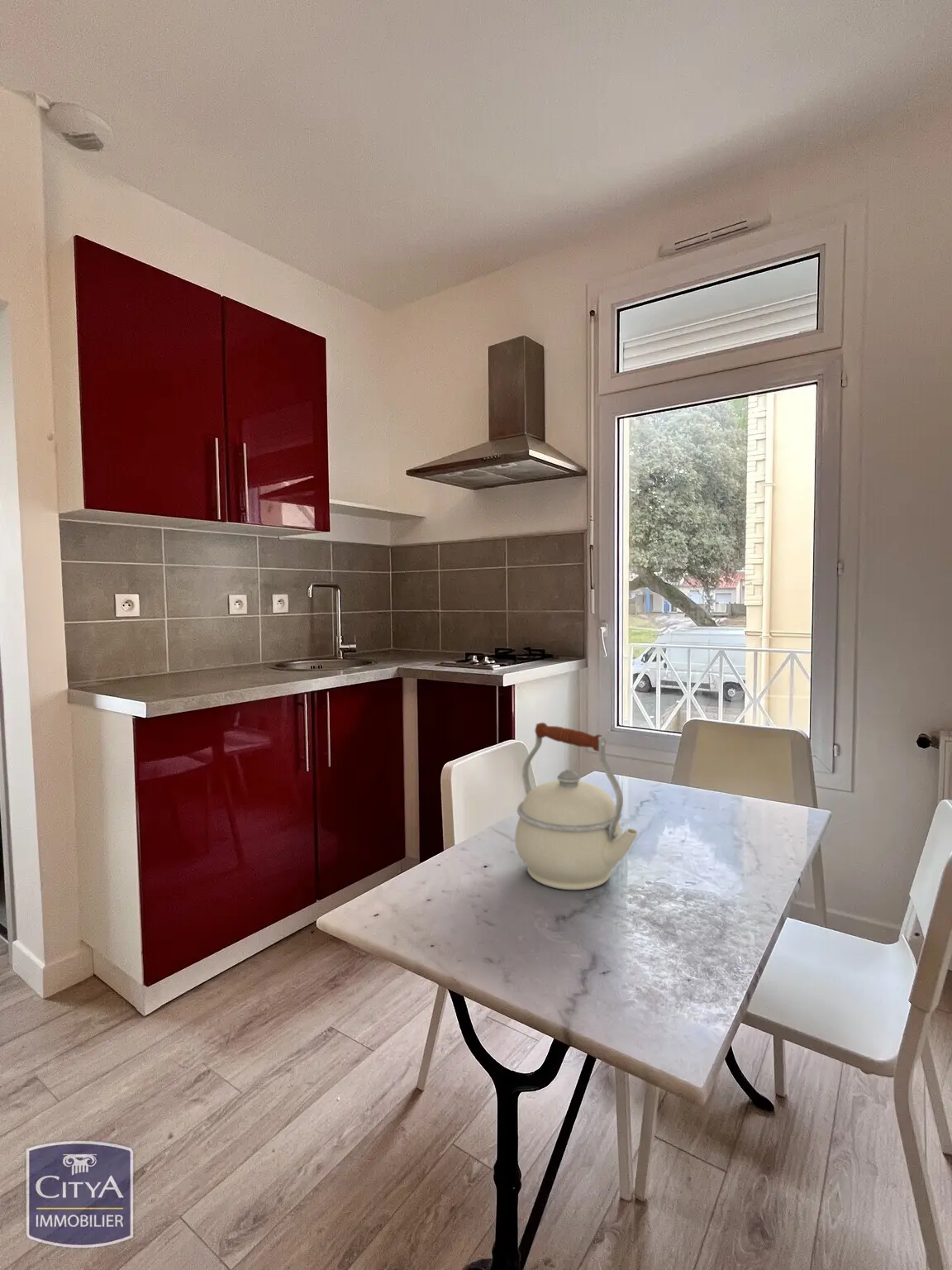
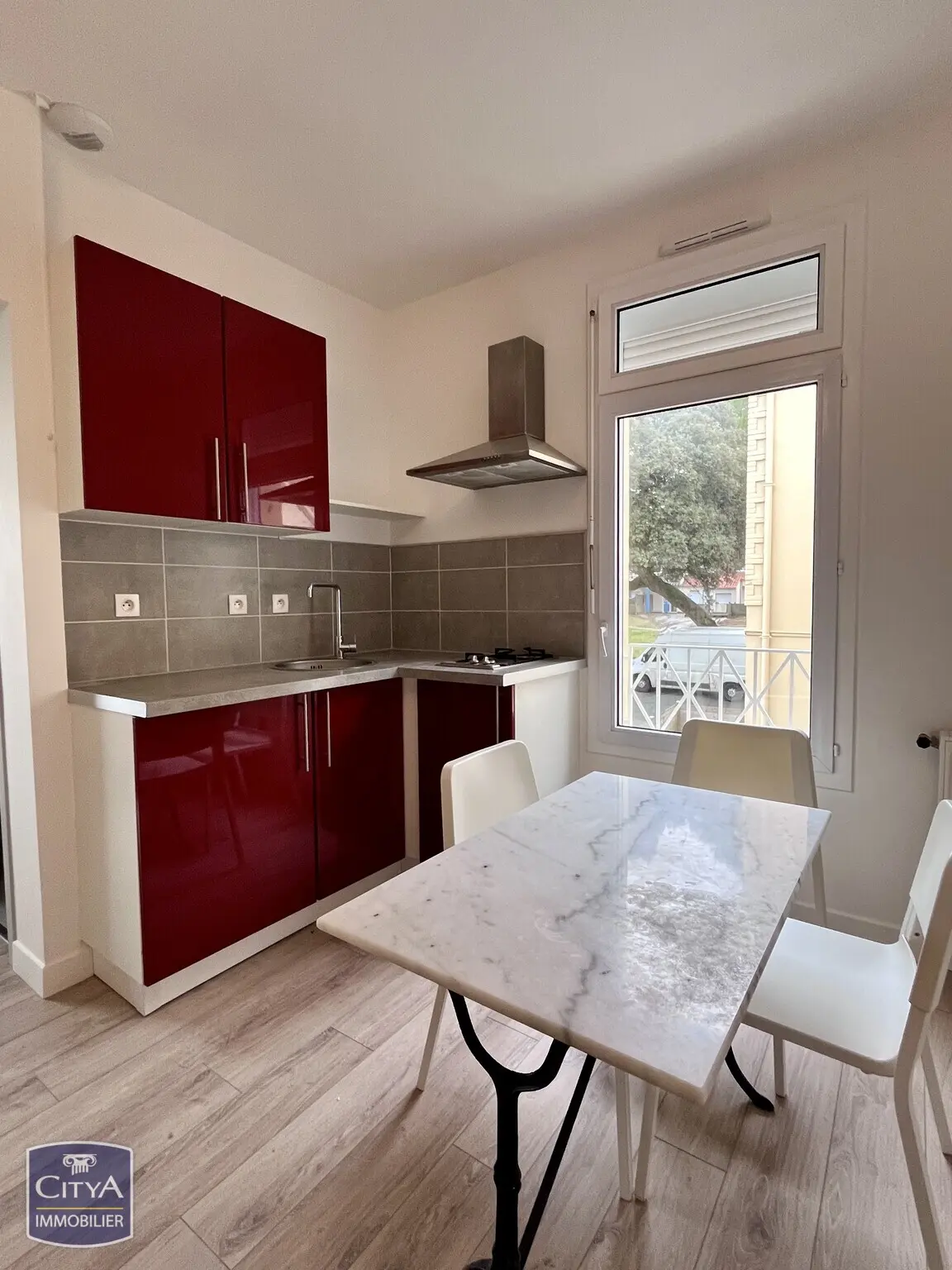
- kettle [514,722,639,890]
